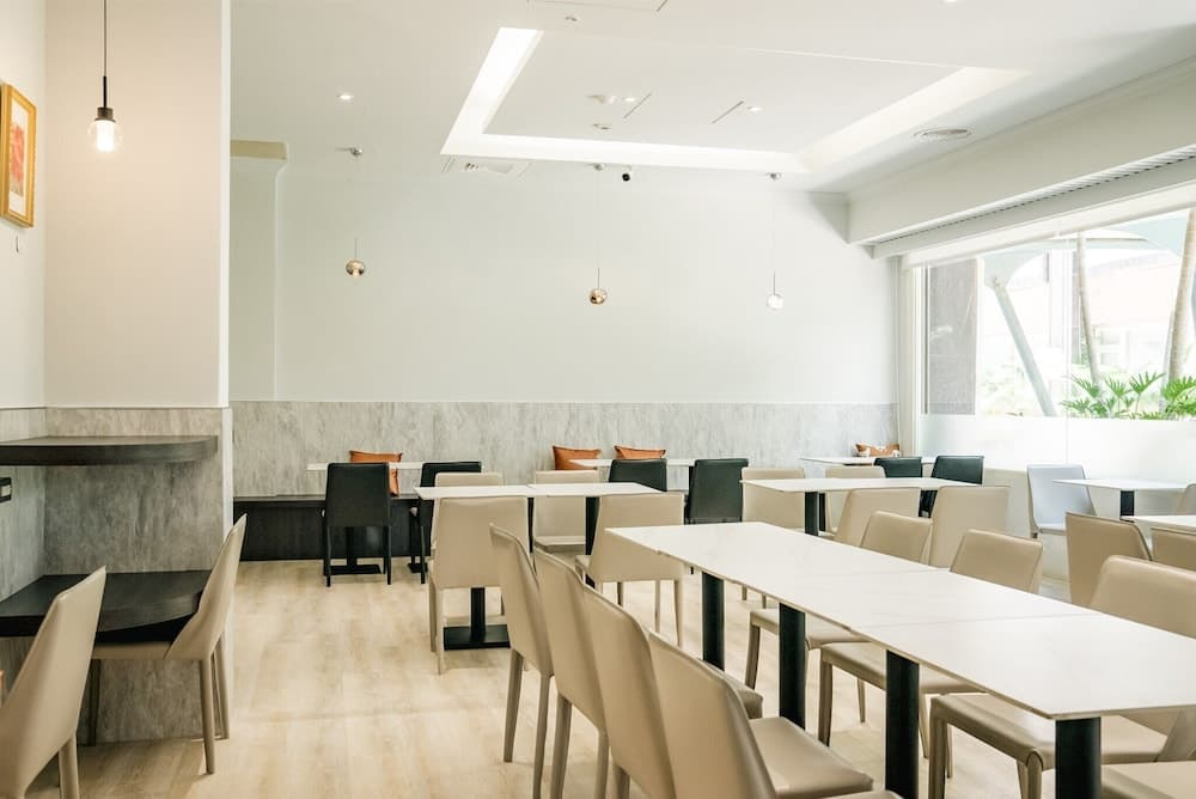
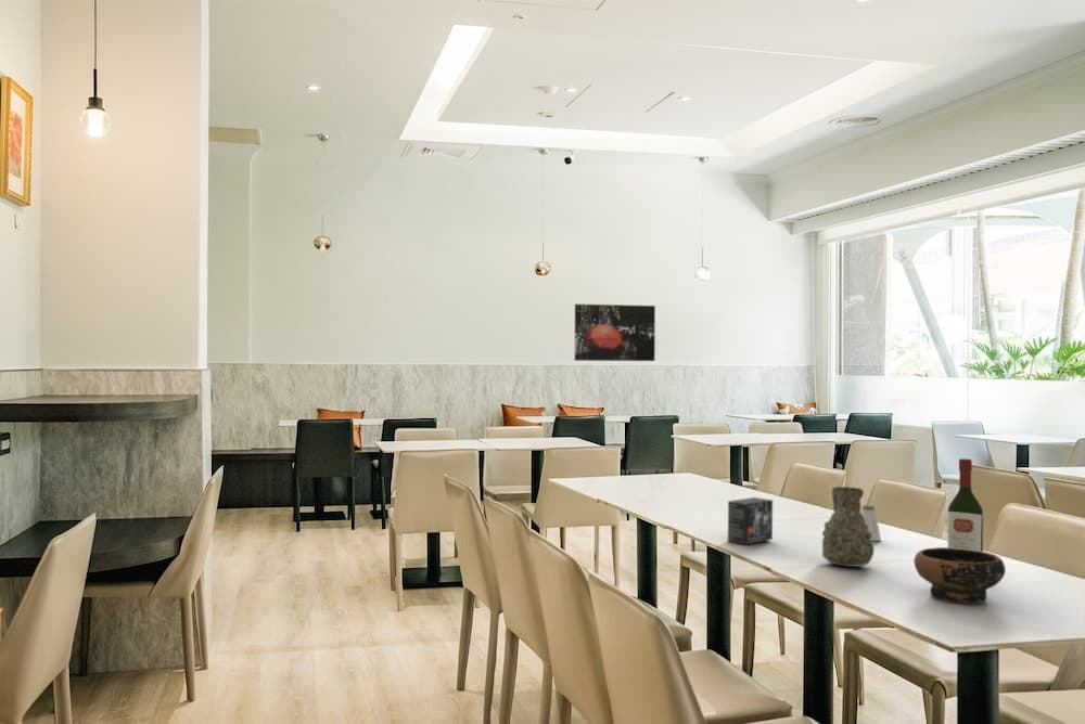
+ saltshaker [860,504,882,542]
+ bowl [912,546,1007,605]
+ small box [727,496,774,546]
+ wine bottle [947,457,984,552]
+ wall art [574,303,656,362]
+ decorative vase [821,486,876,568]
